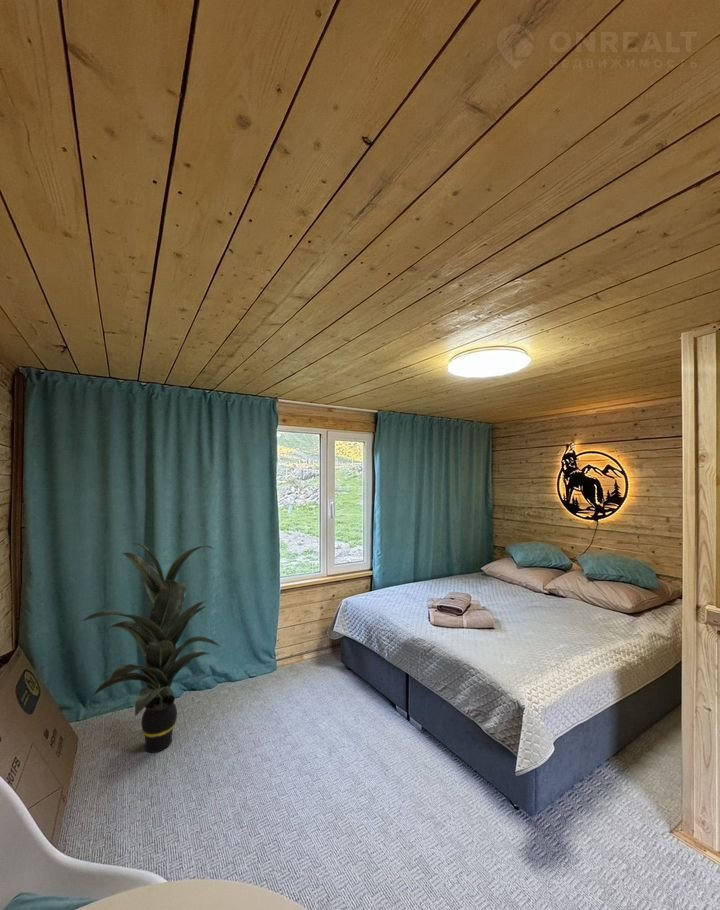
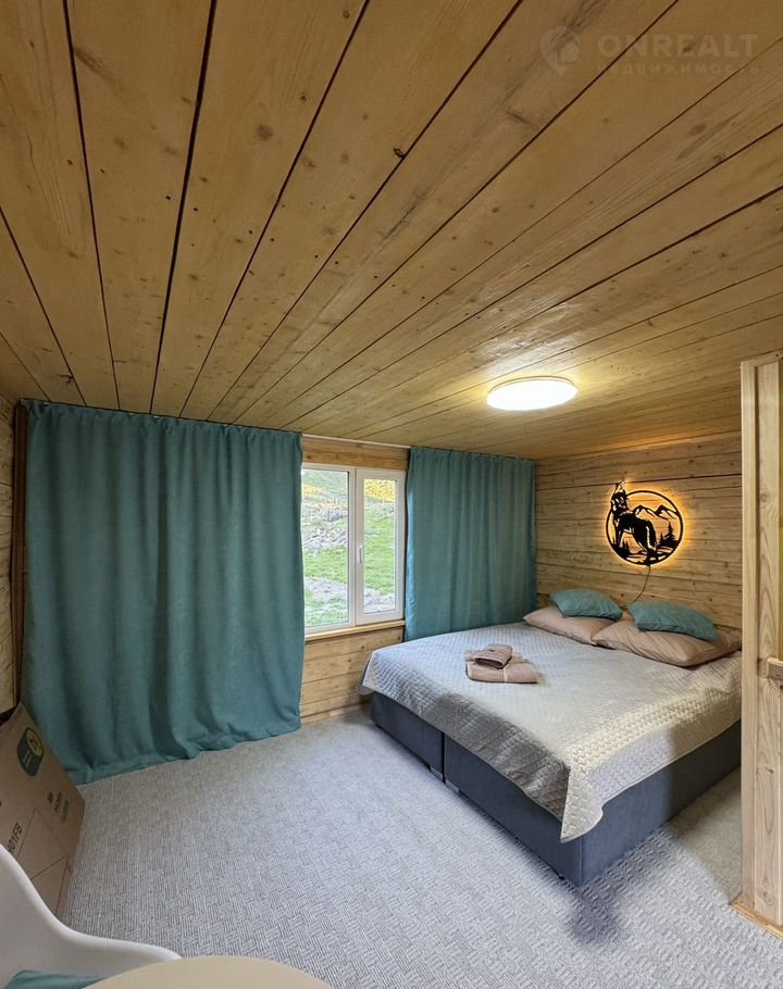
- indoor plant [80,542,222,754]
